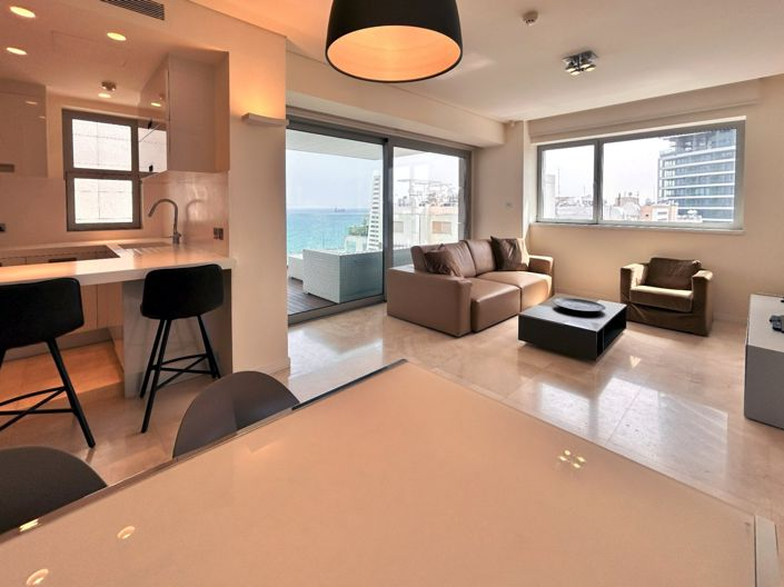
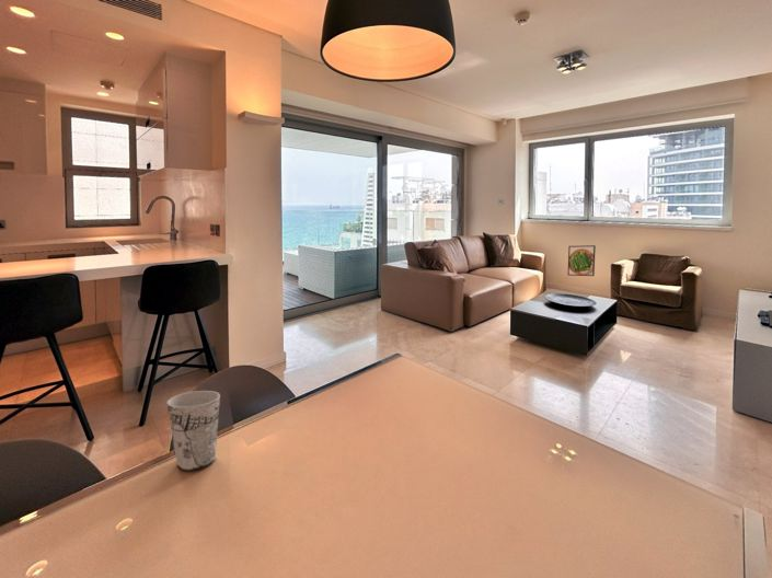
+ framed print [567,244,597,277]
+ cup [166,390,221,472]
